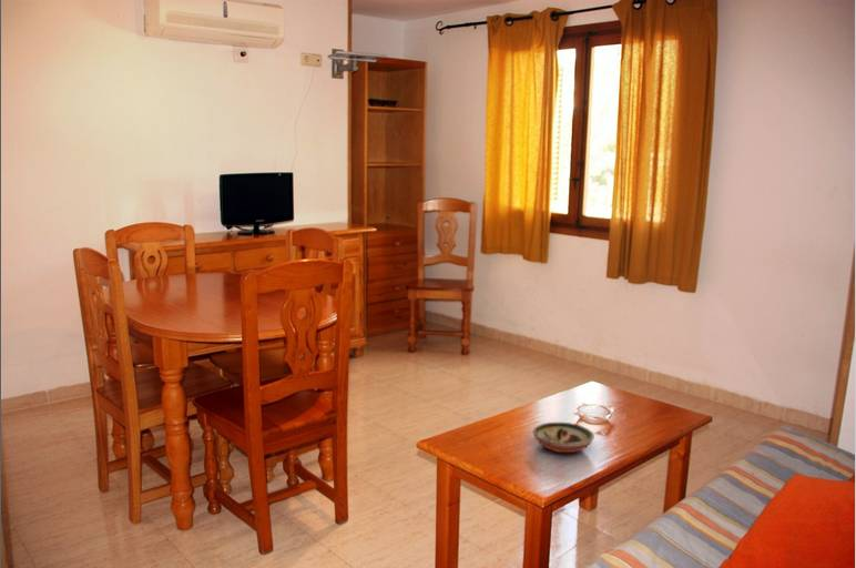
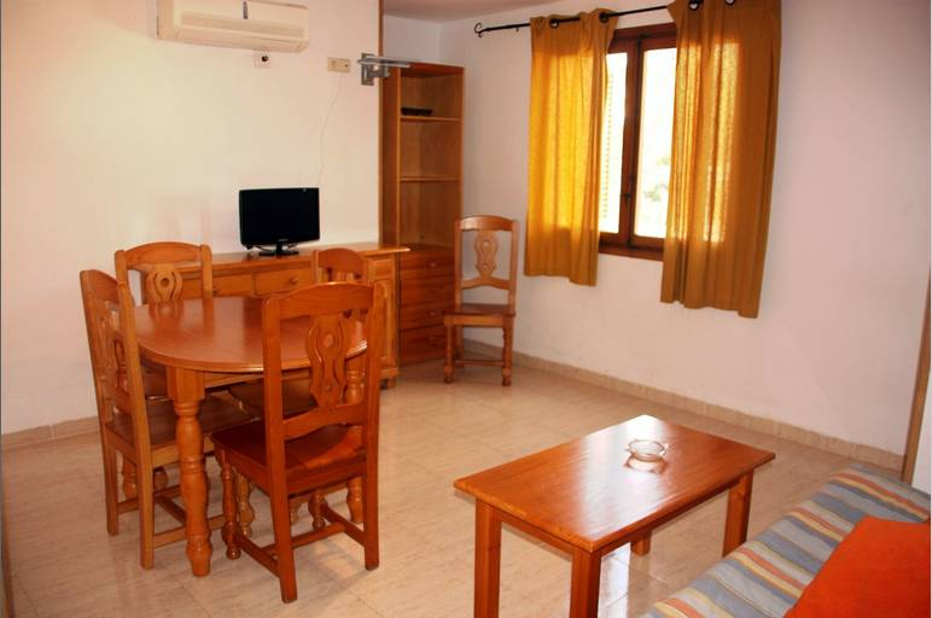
- decorative bowl [532,422,595,454]
